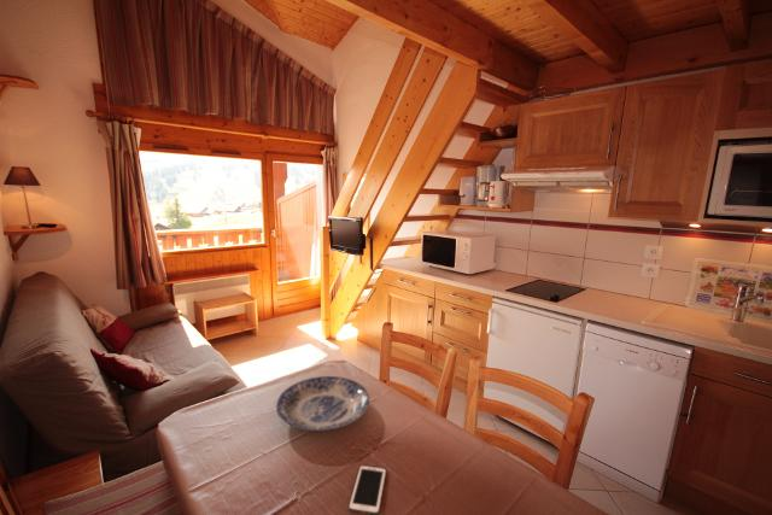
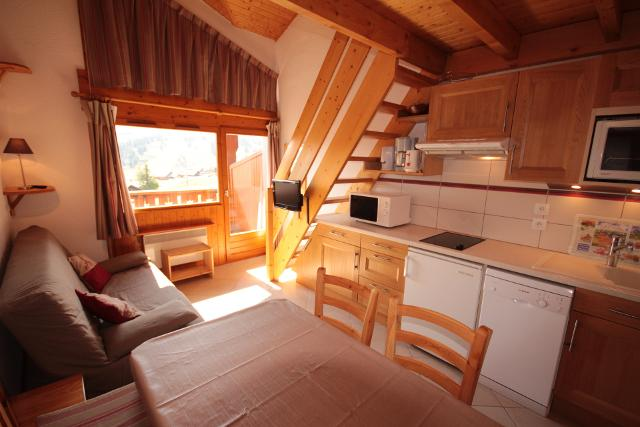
- plate [275,375,370,432]
- cell phone [347,464,387,515]
